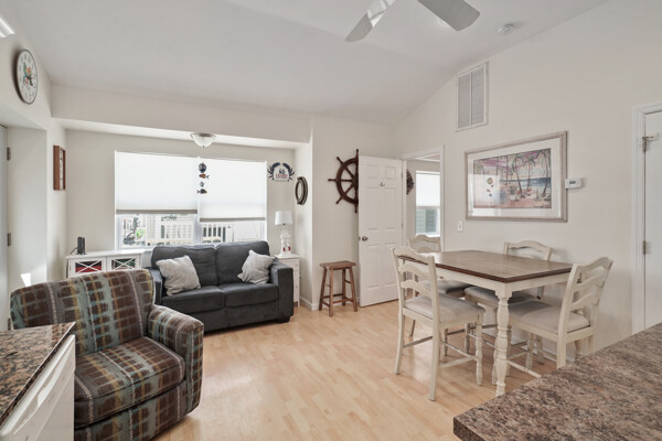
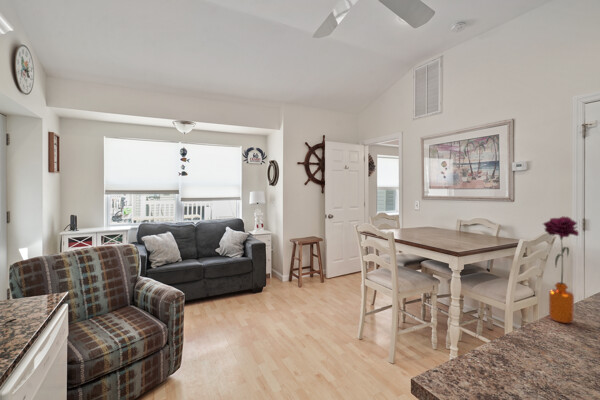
+ flower [542,215,580,324]
